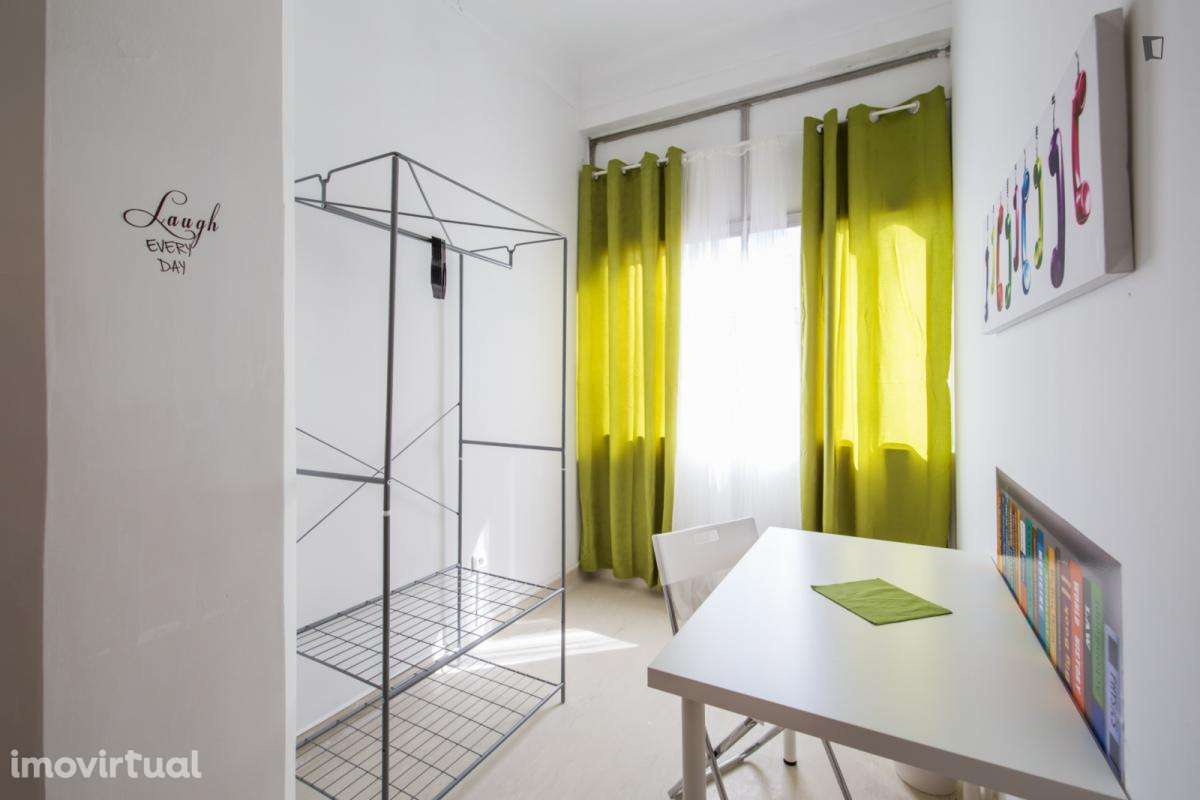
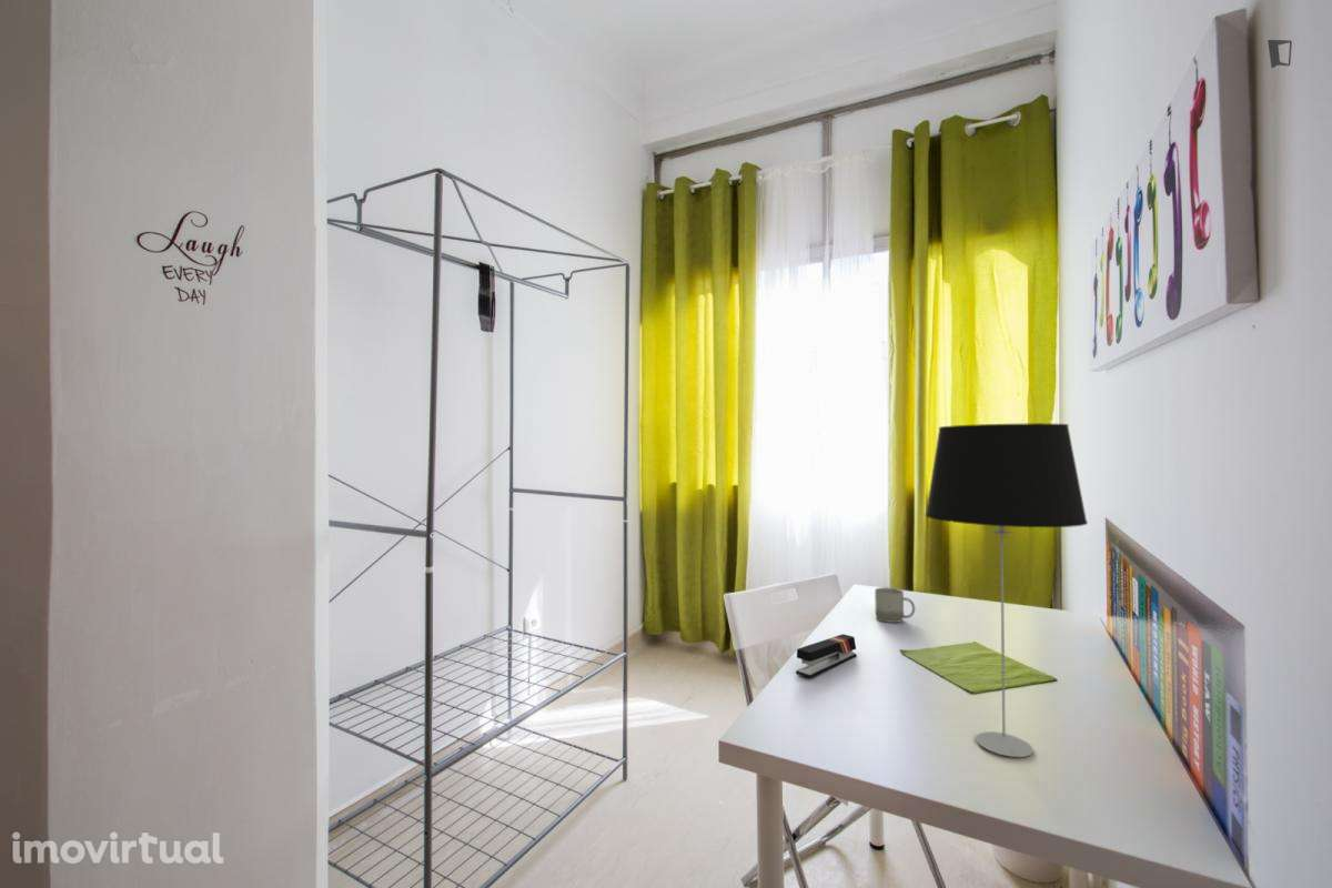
+ stapler [795,633,858,679]
+ table lamp [925,422,1089,758]
+ cup [874,586,916,624]
